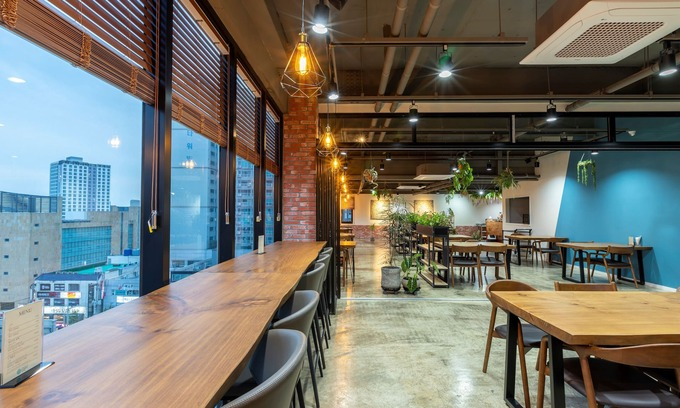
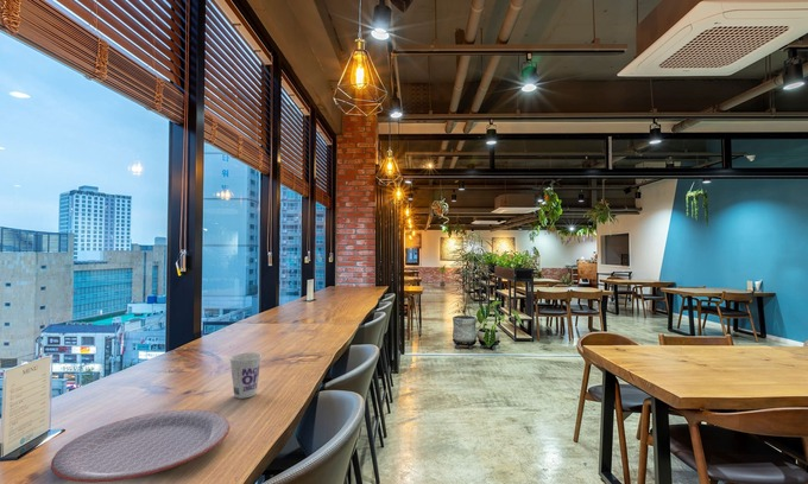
+ cup [228,352,263,400]
+ plate [50,408,231,484]
